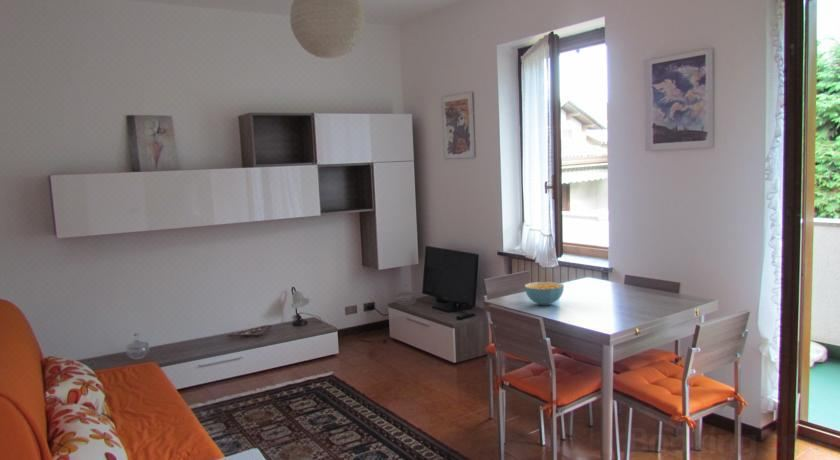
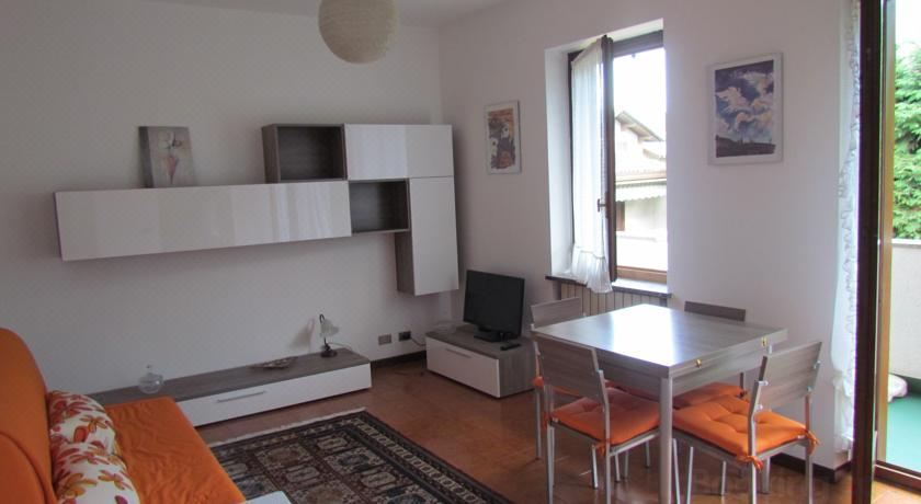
- cereal bowl [524,281,565,306]
